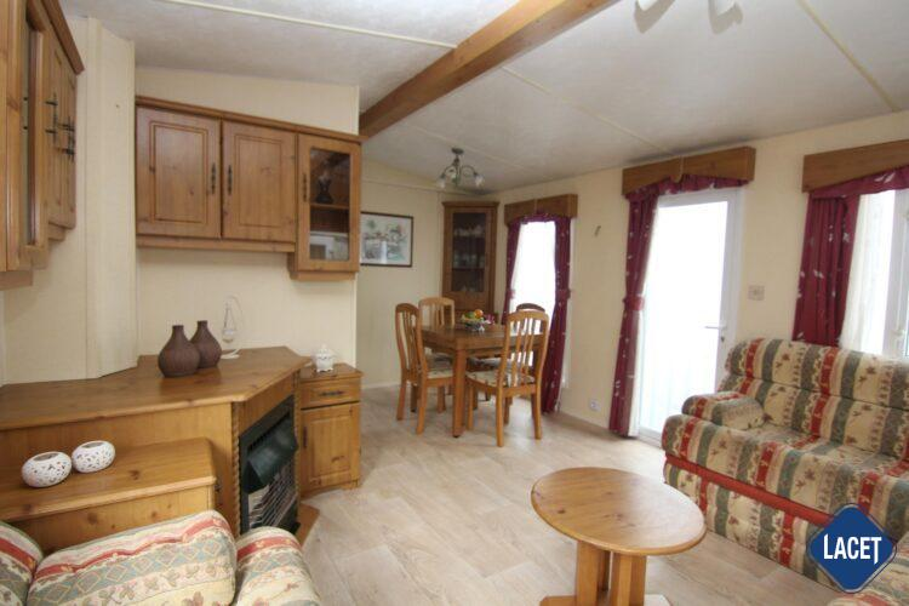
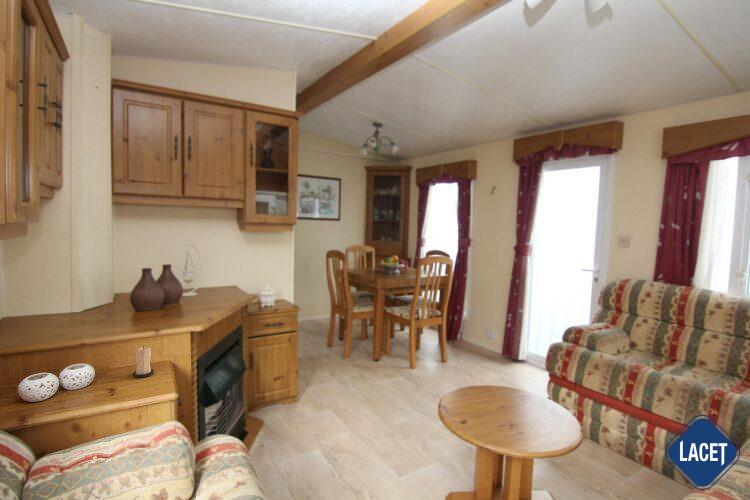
+ candle [132,344,155,379]
